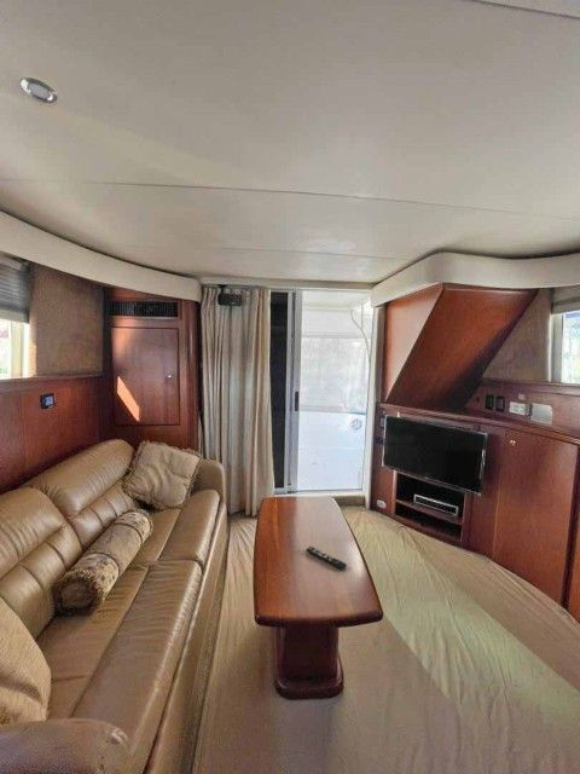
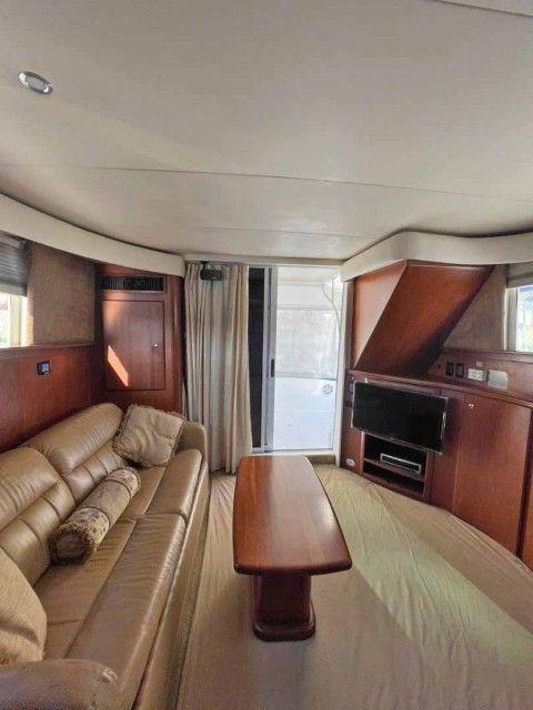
- remote control [306,545,348,572]
